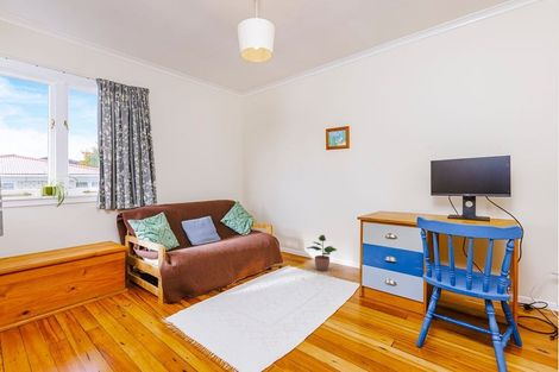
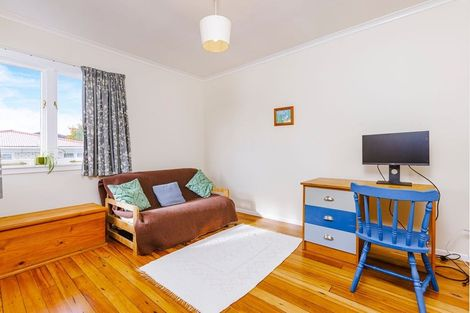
- potted plant [306,234,338,272]
